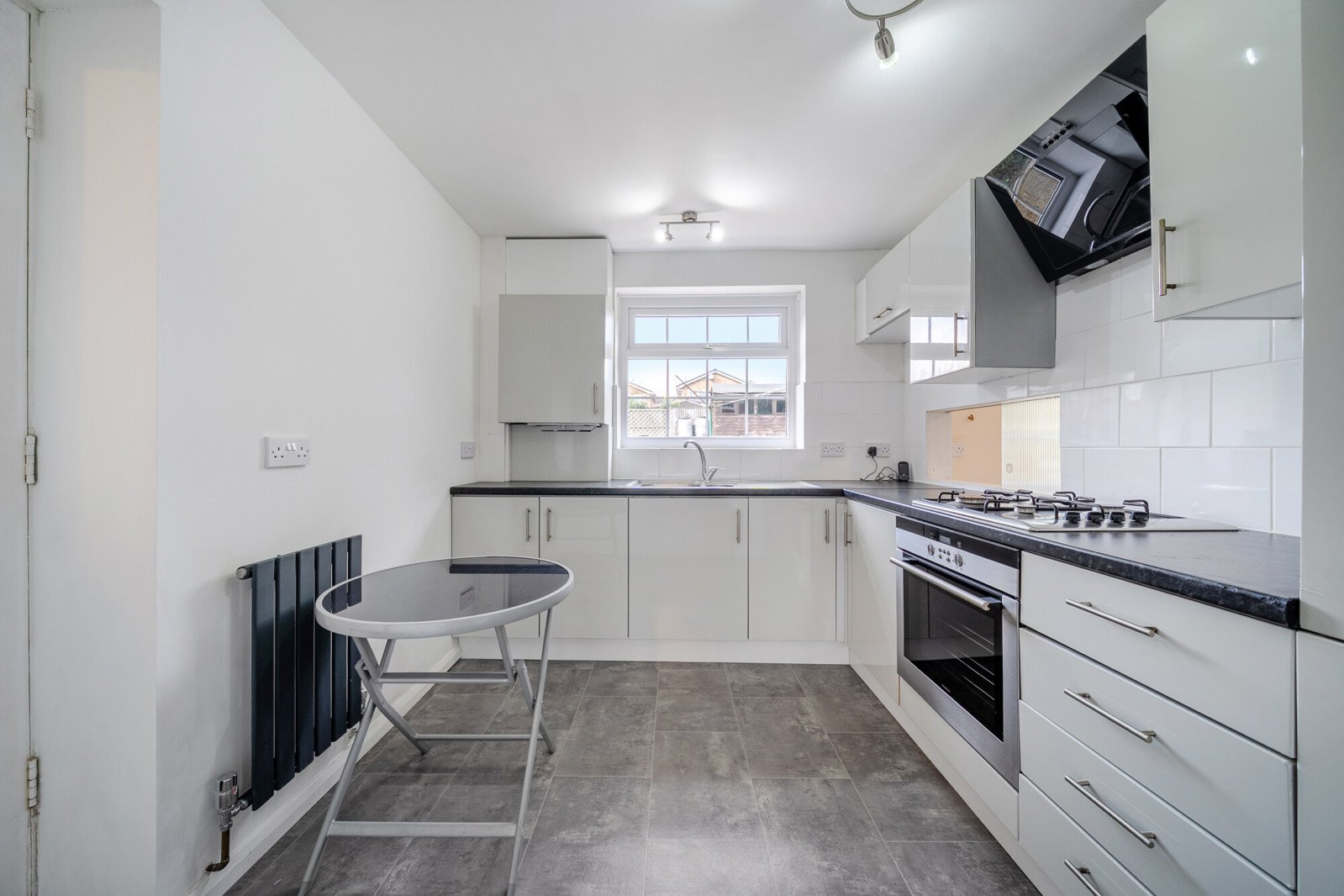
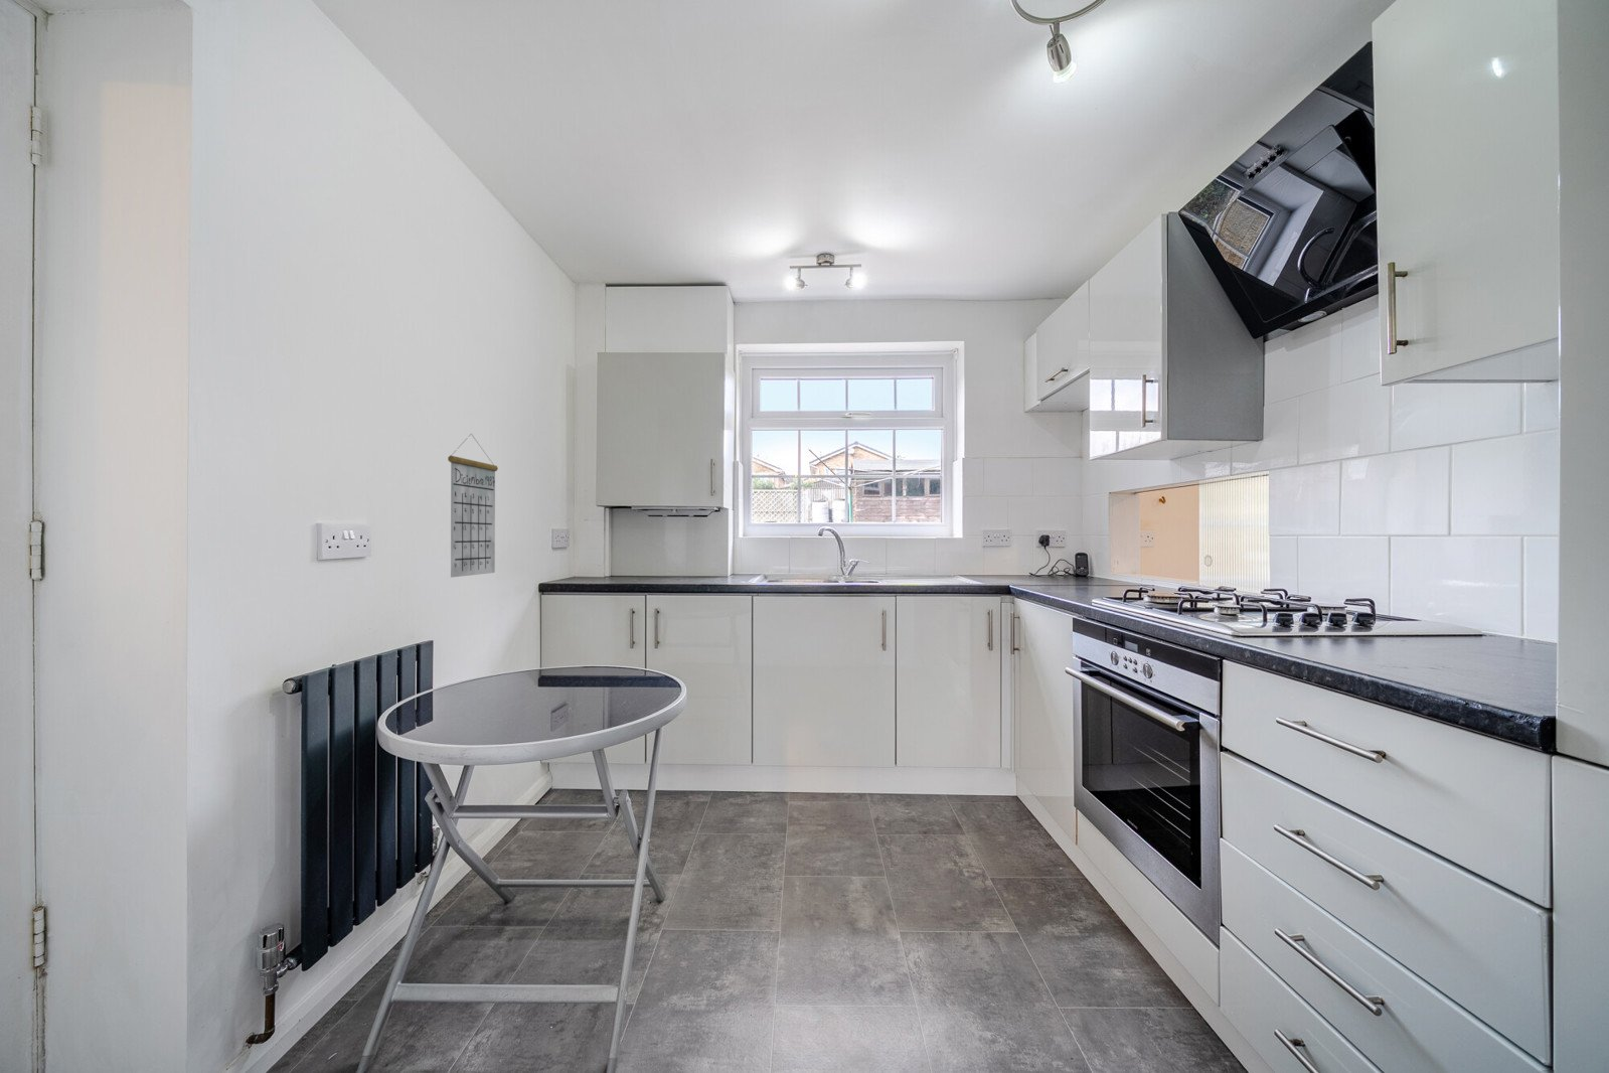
+ calendar [447,432,499,578]
